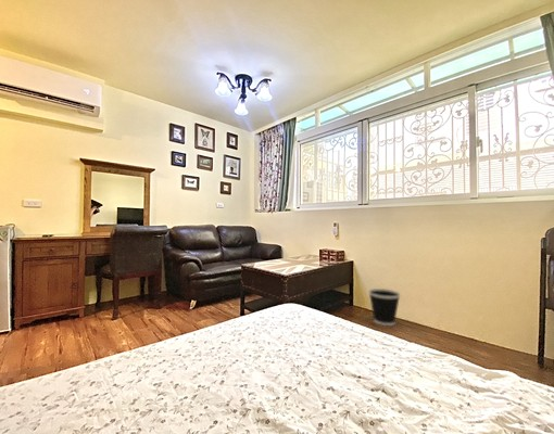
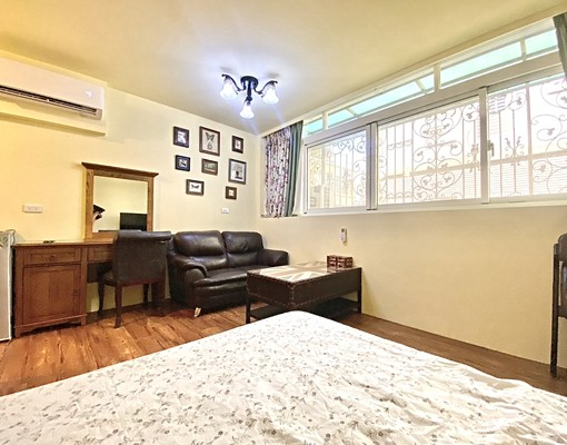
- wastebasket [367,288,402,327]
